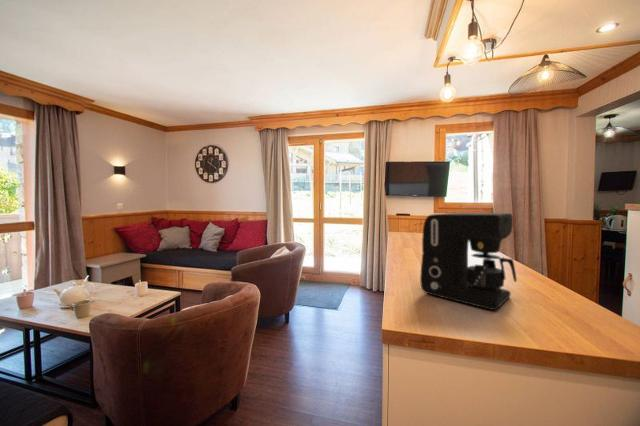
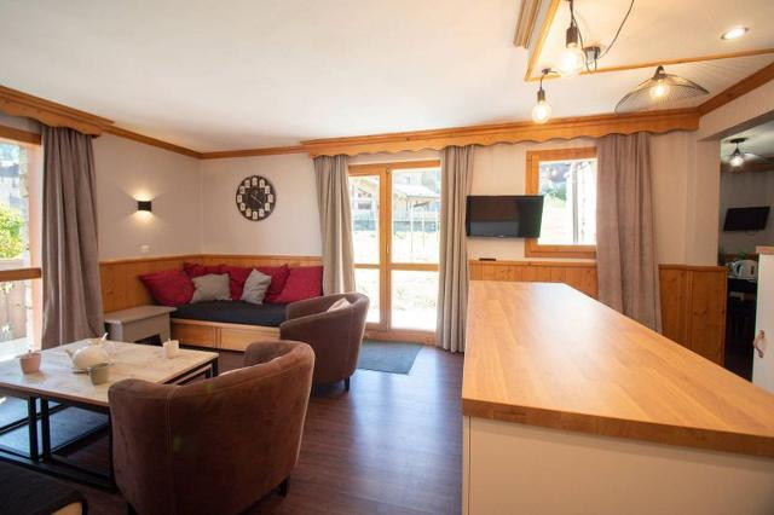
- coffee maker [419,212,518,311]
